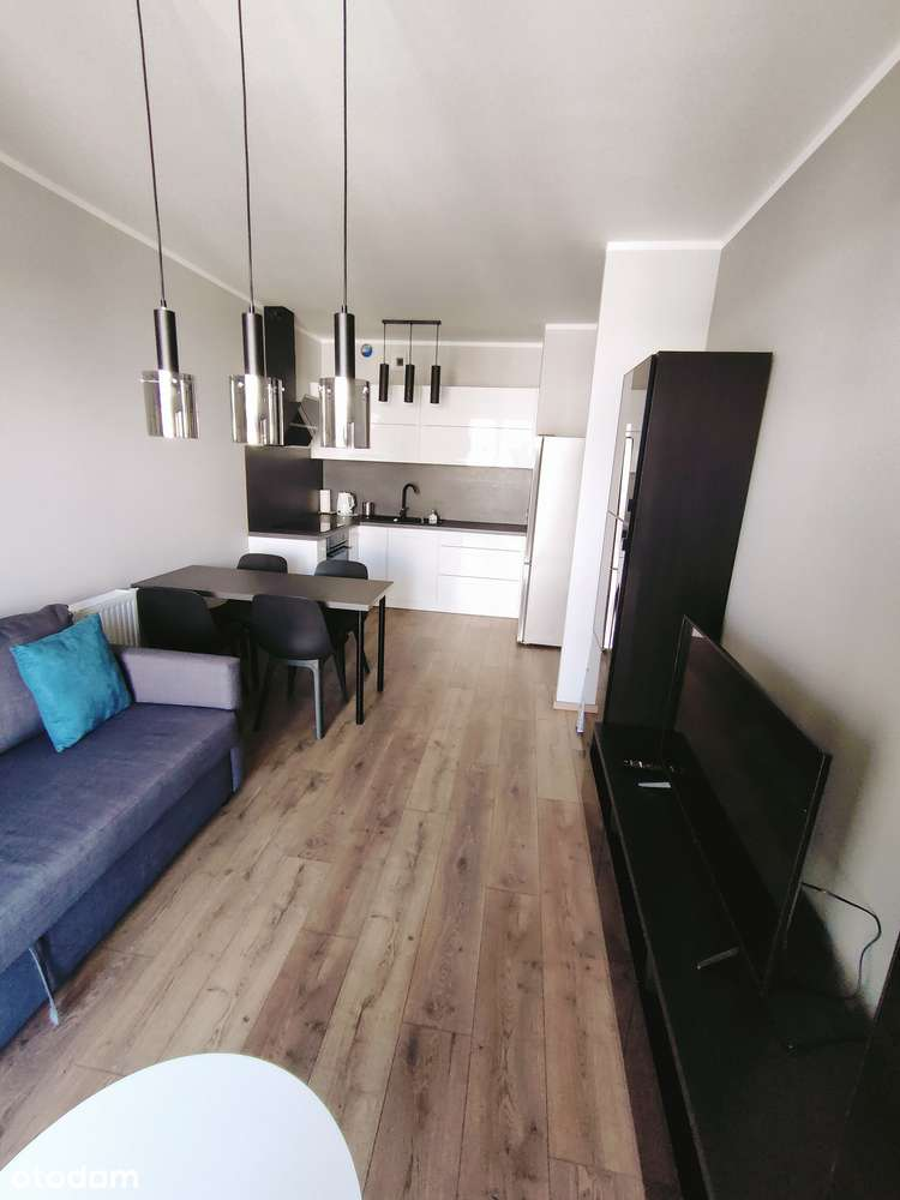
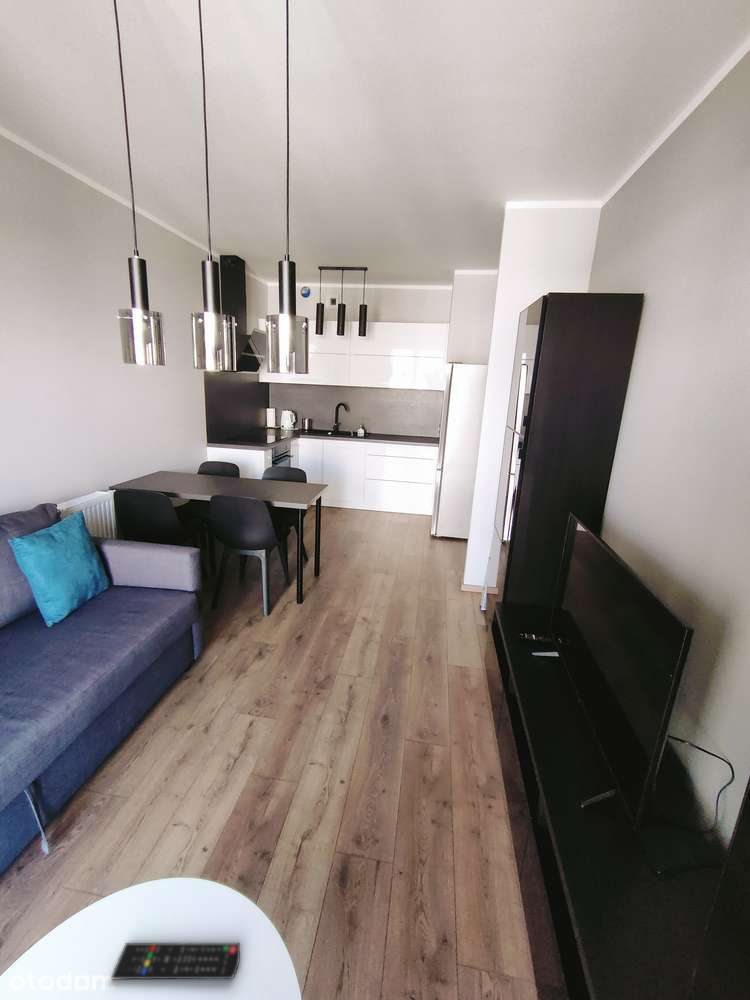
+ remote control [110,942,241,981]
